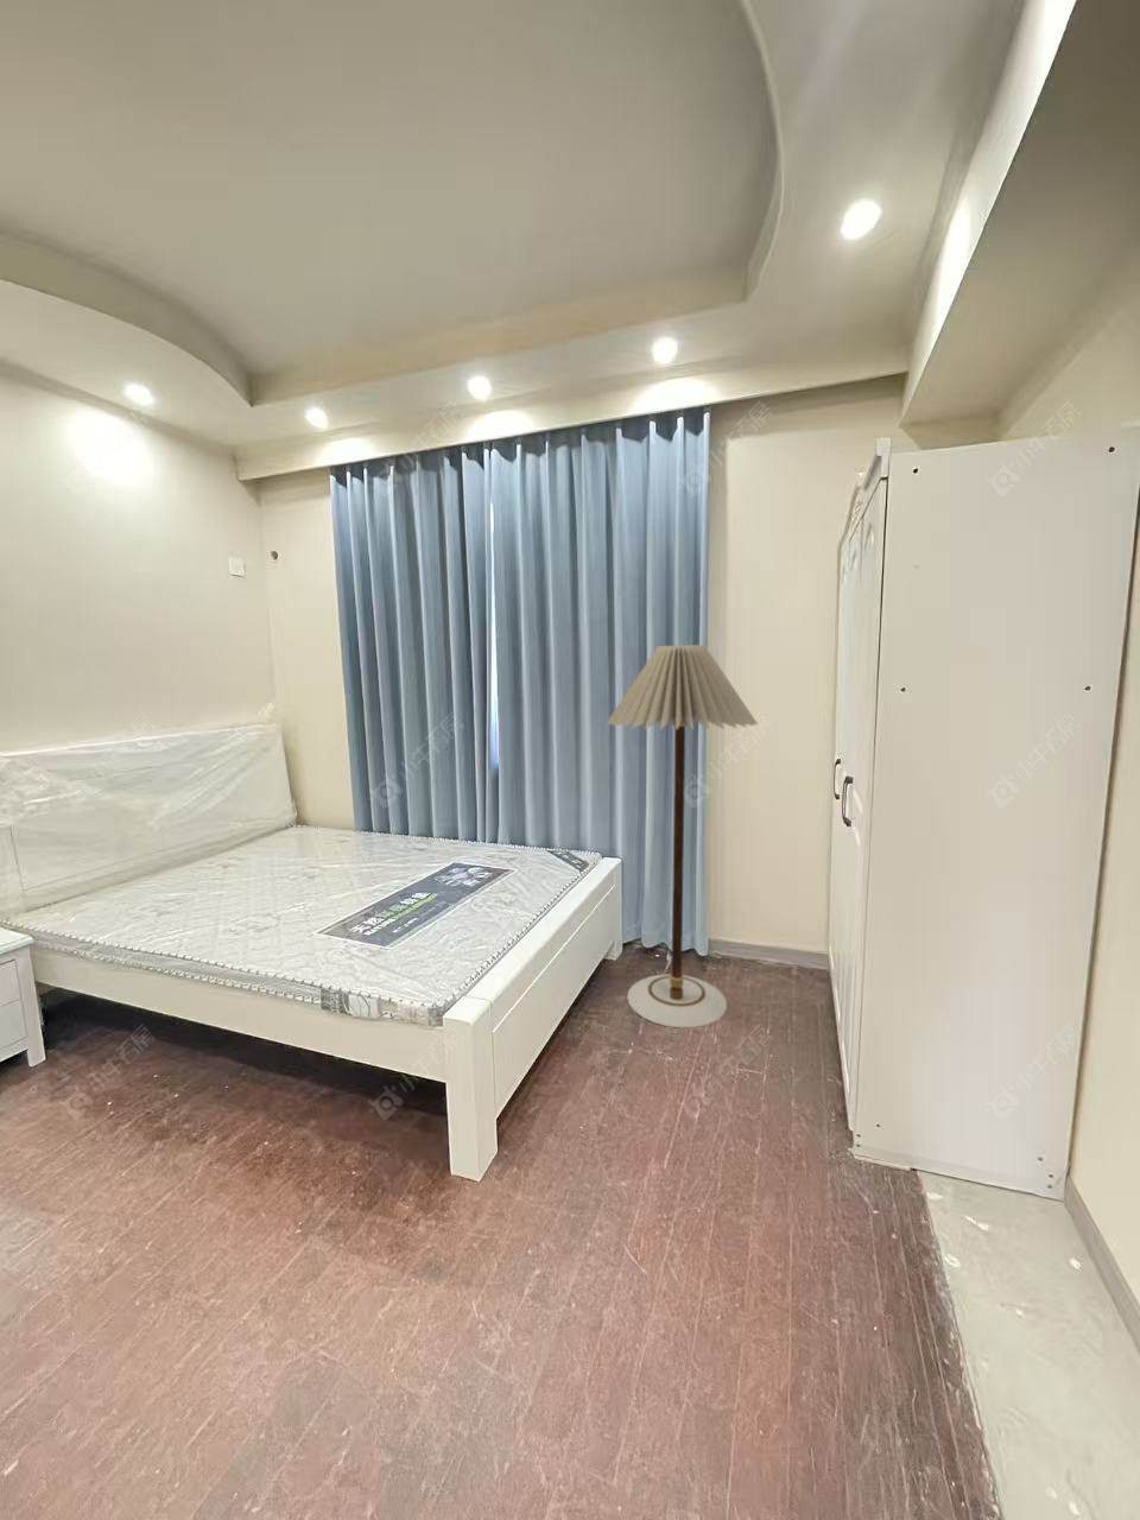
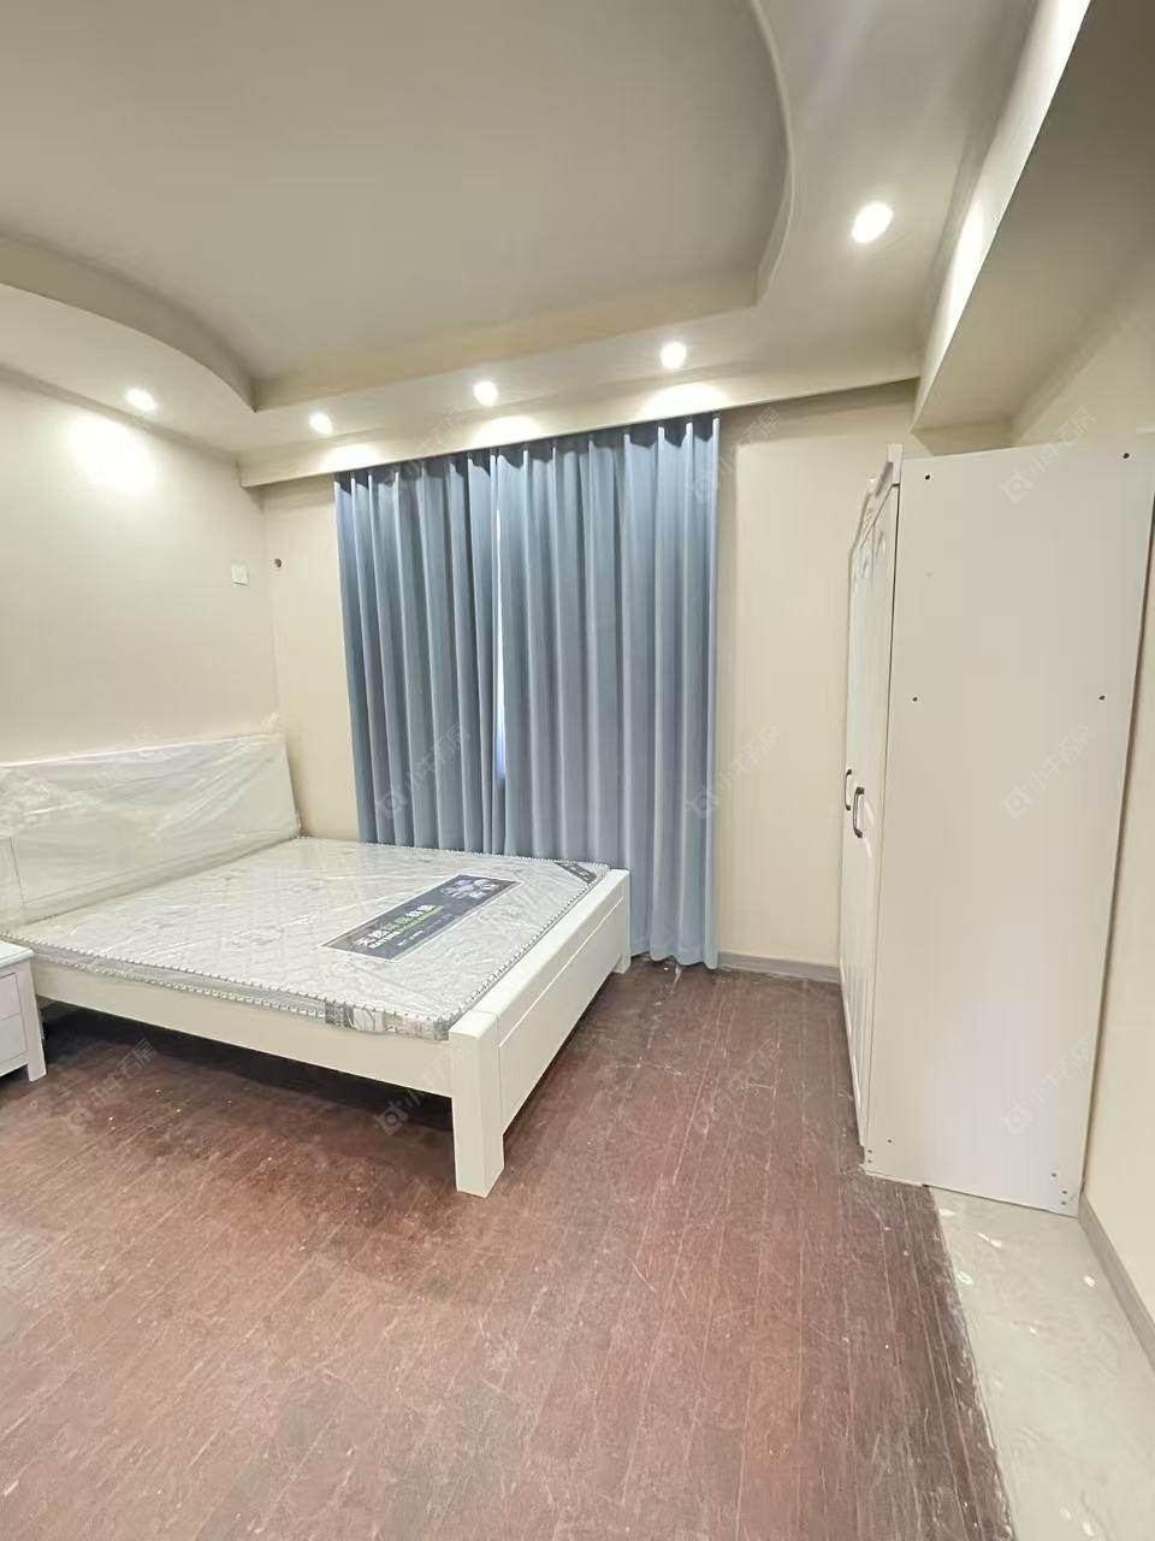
- floor lamp [605,644,759,1028]
